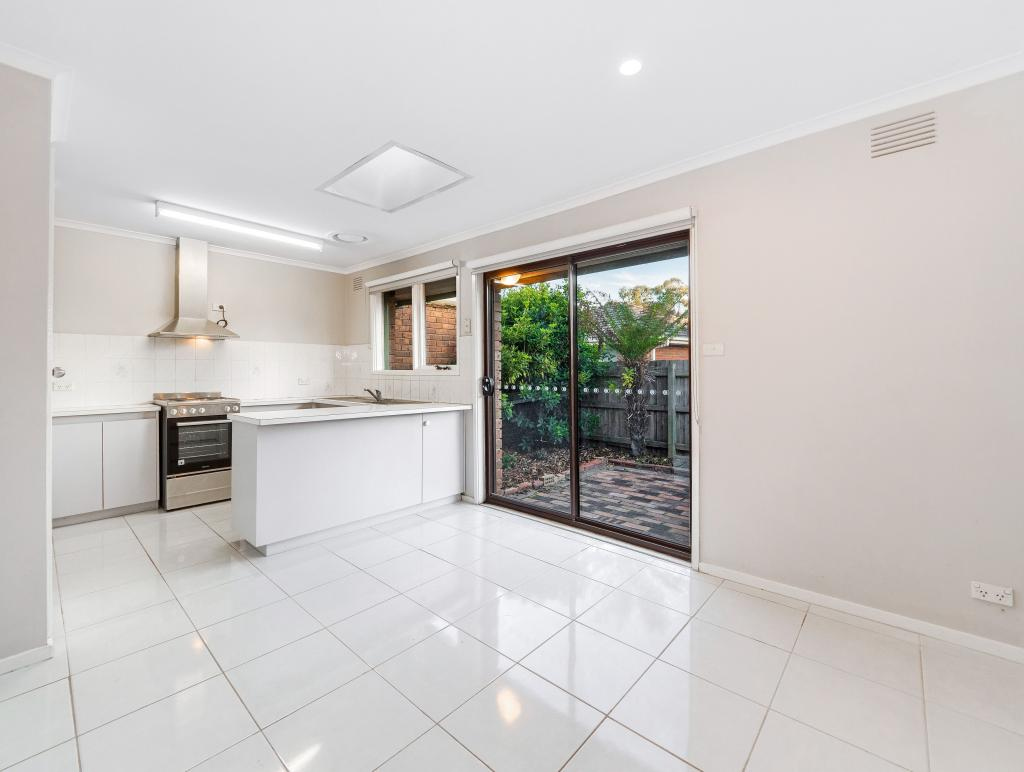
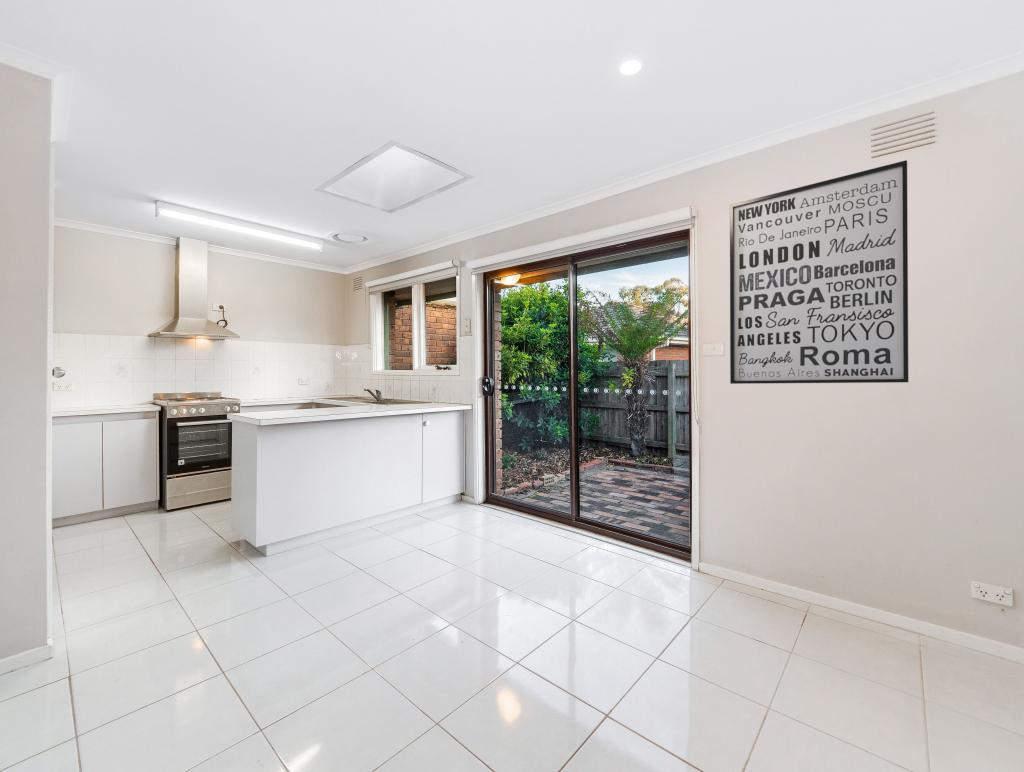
+ wall art [729,159,910,385]
